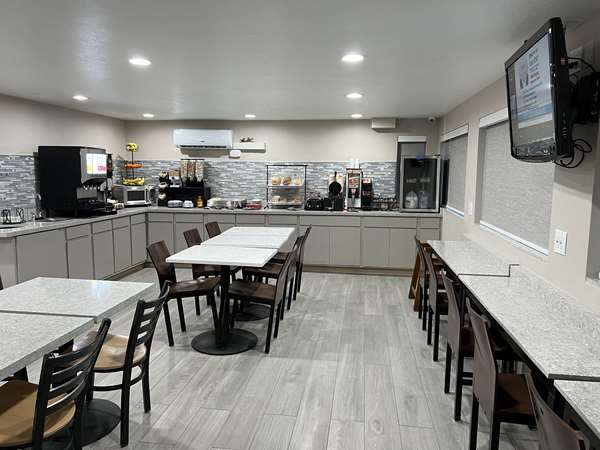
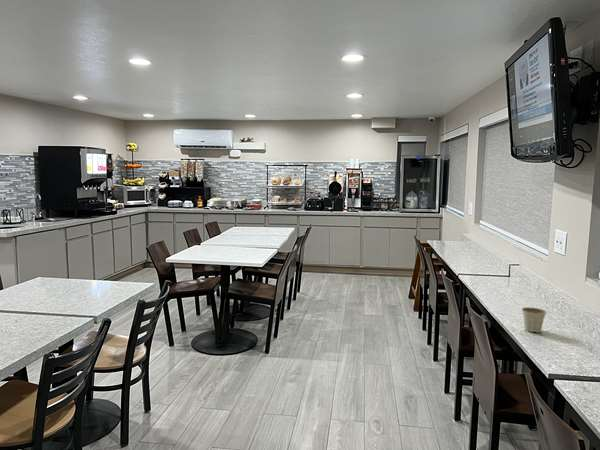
+ flower pot [521,306,548,333]
